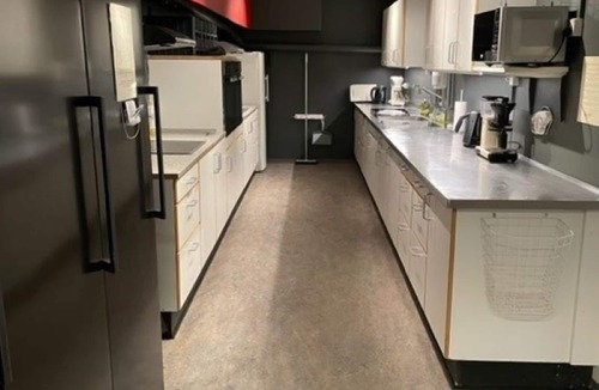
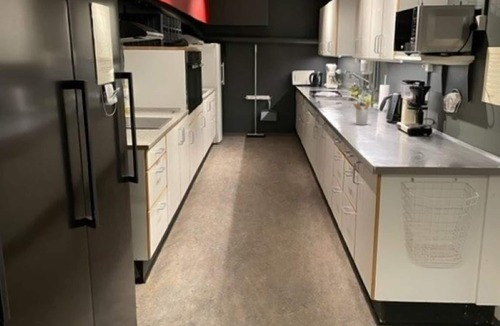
+ utensil holder [352,101,371,126]
